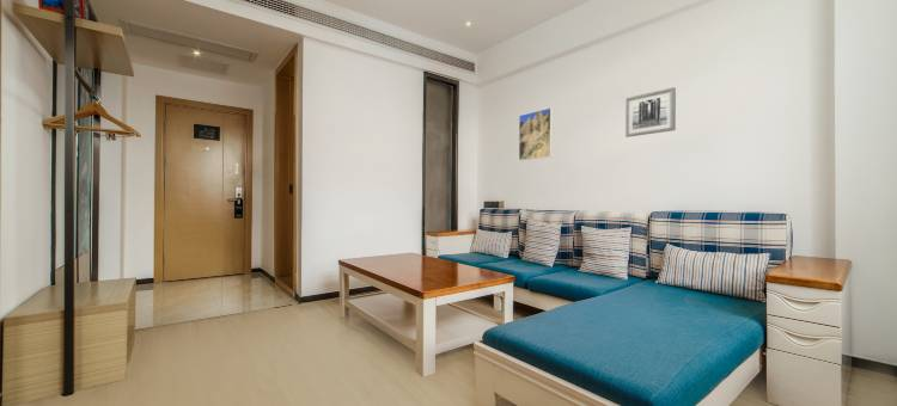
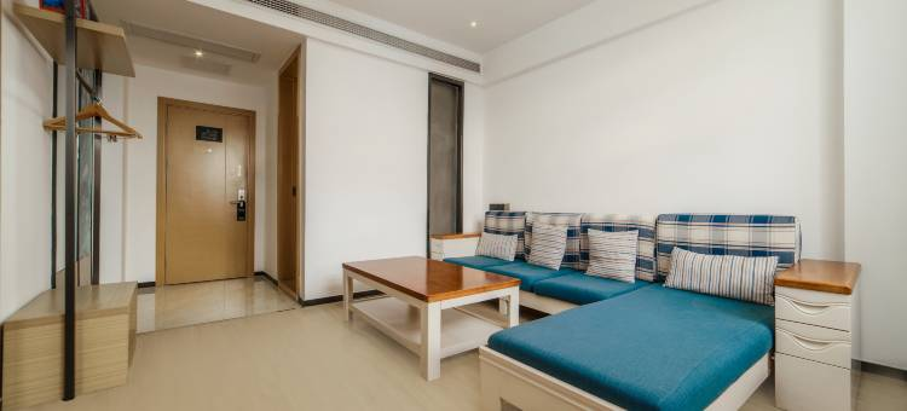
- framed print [518,106,554,161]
- wall art [624,86,677,139]
